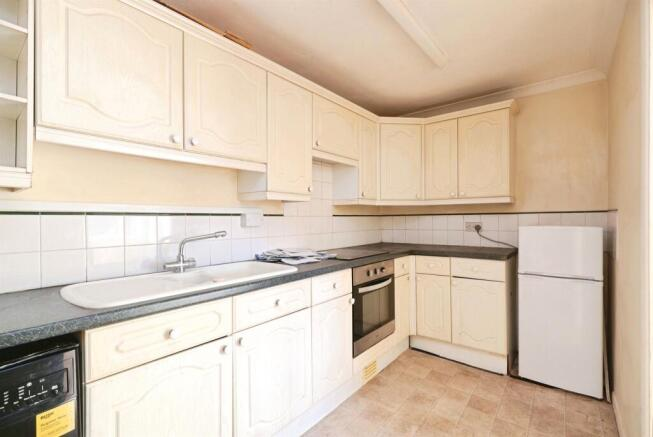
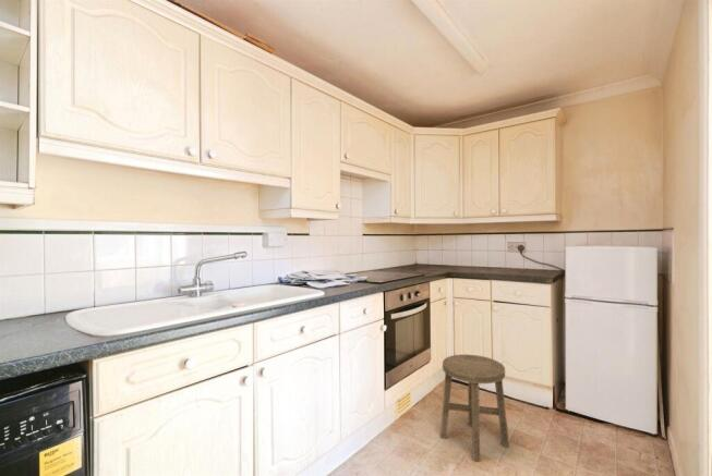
+ stool [439,354,510,463]
